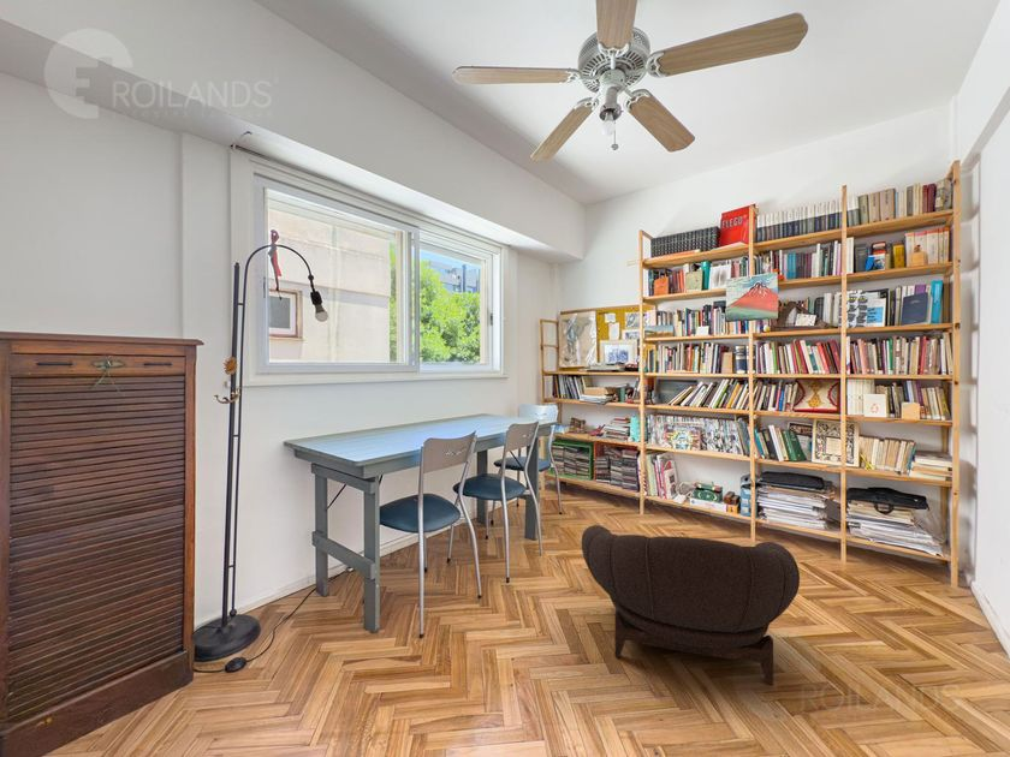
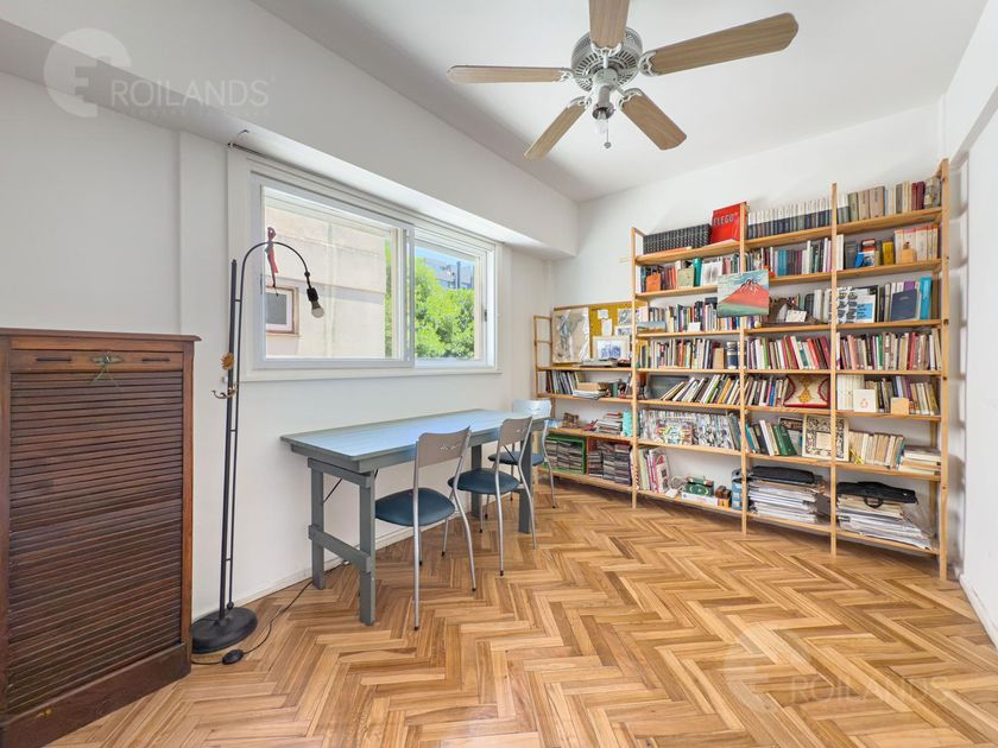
- armchair [581,524,801,686]
